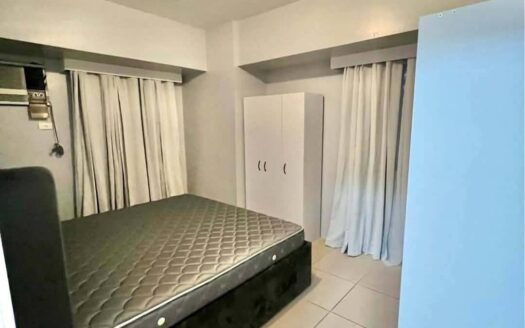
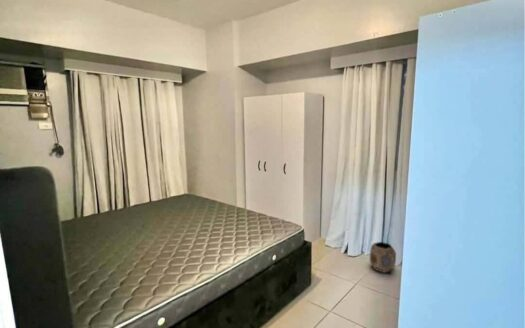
+ planter [369,241,397,274]
